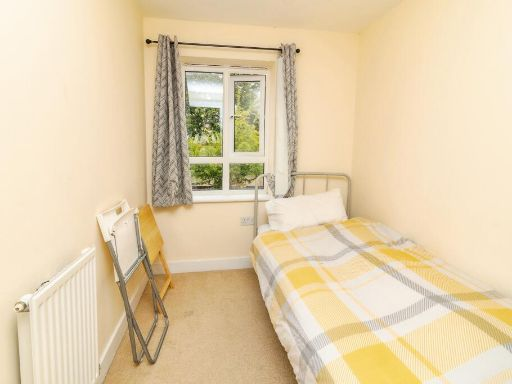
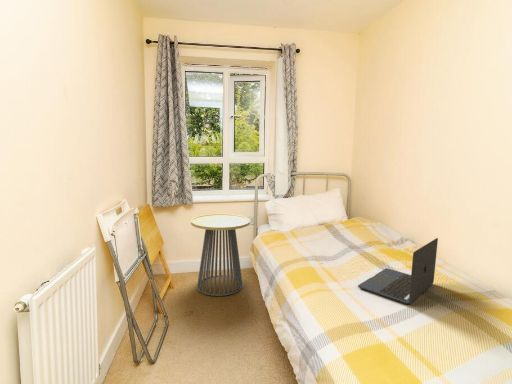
+ side table [190,213,251,297]
+ laptop [357,237,439,305]
